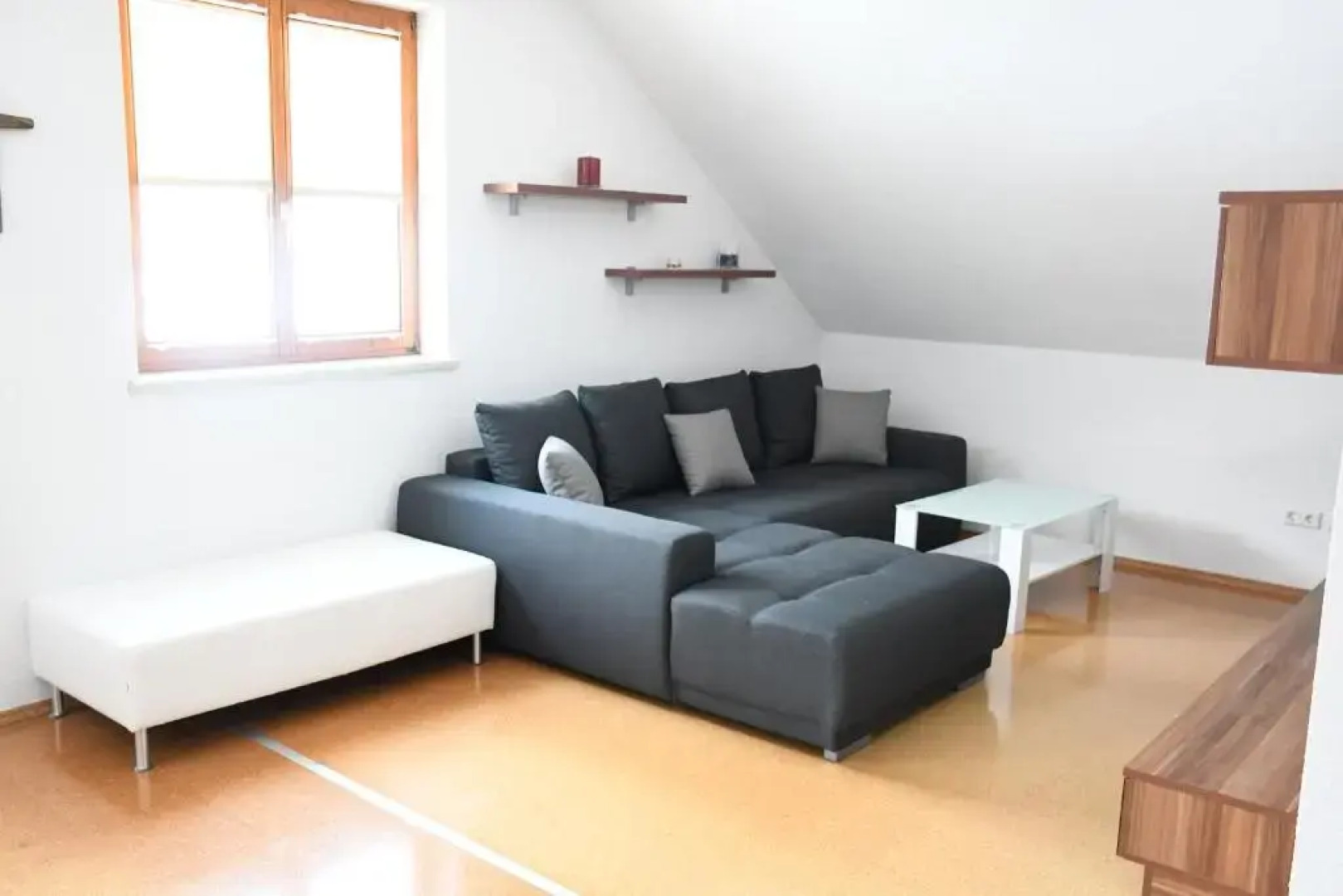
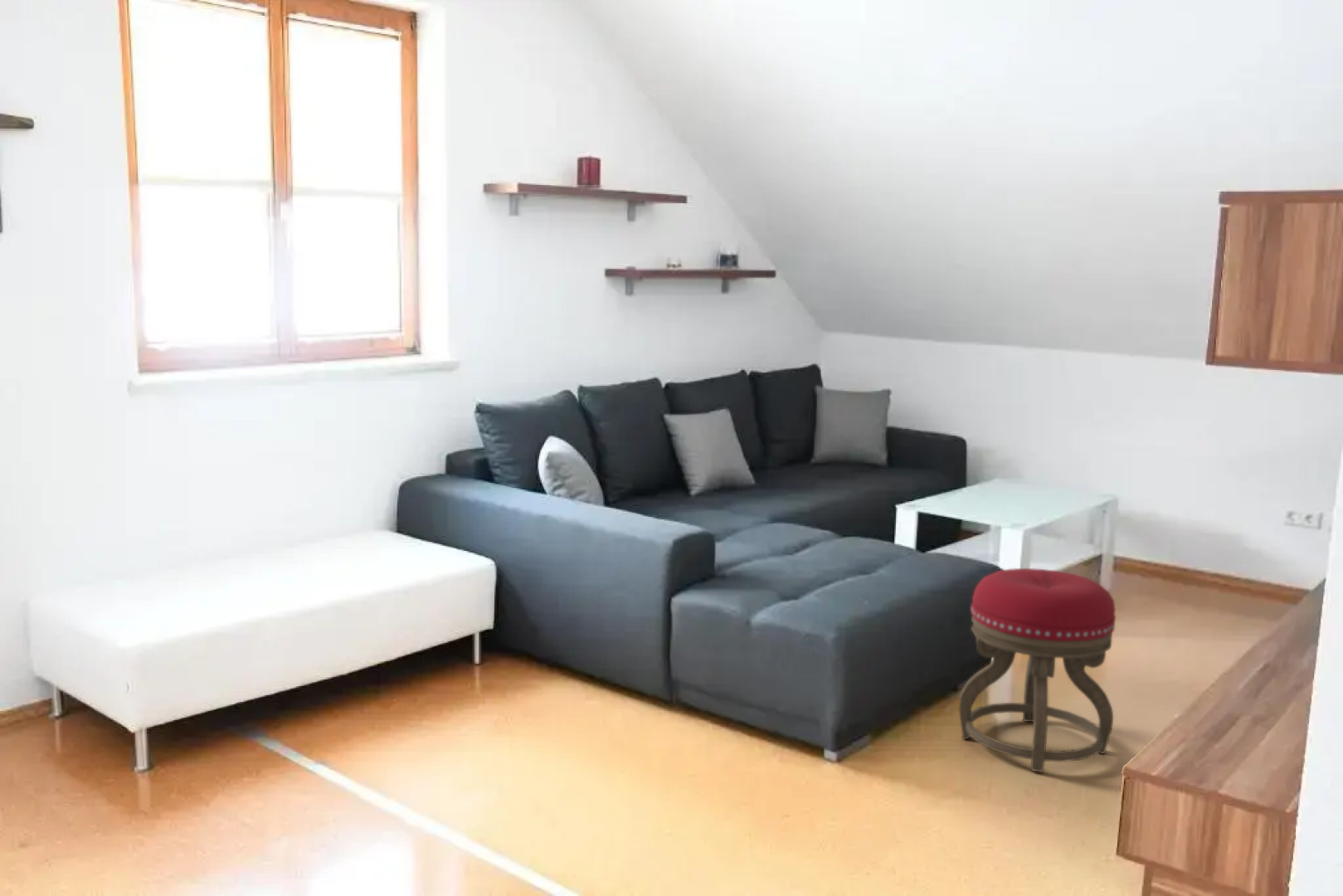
+ stool [958,567,1117,773]
